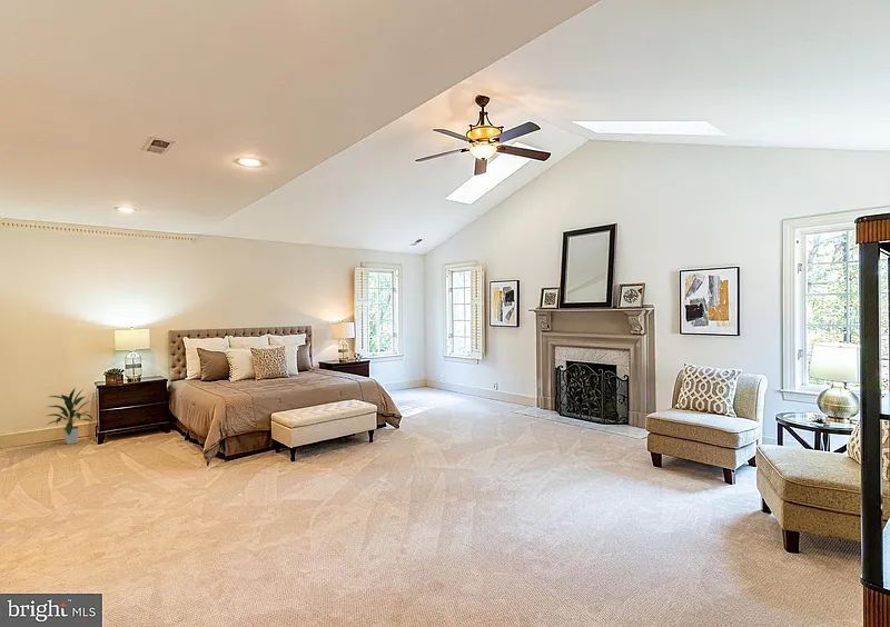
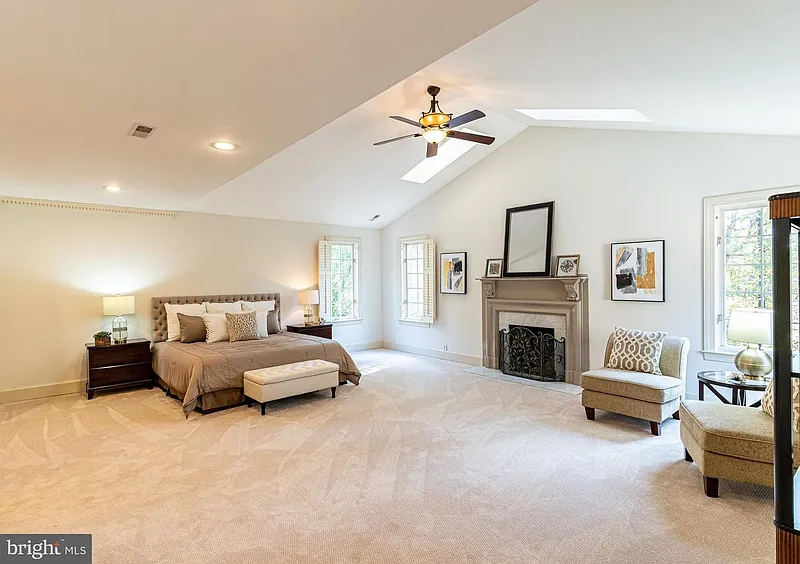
- indoor plant [47,388,95,446]
